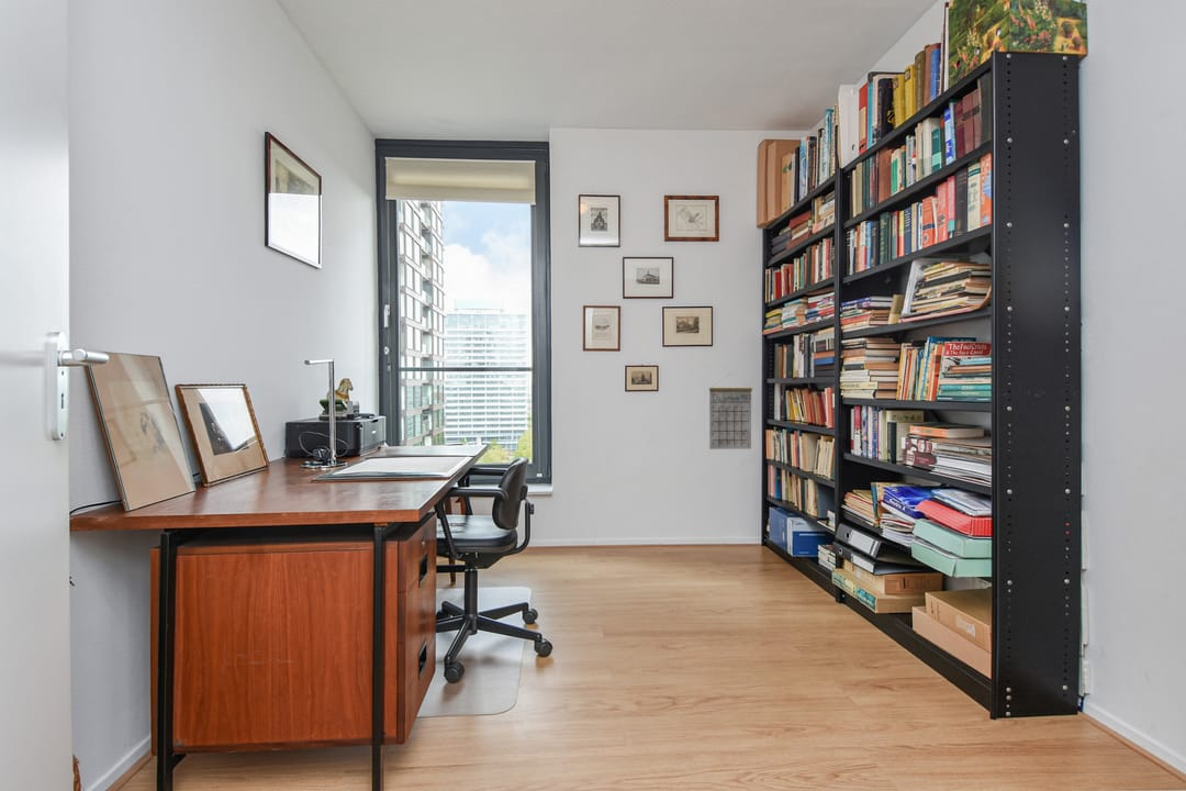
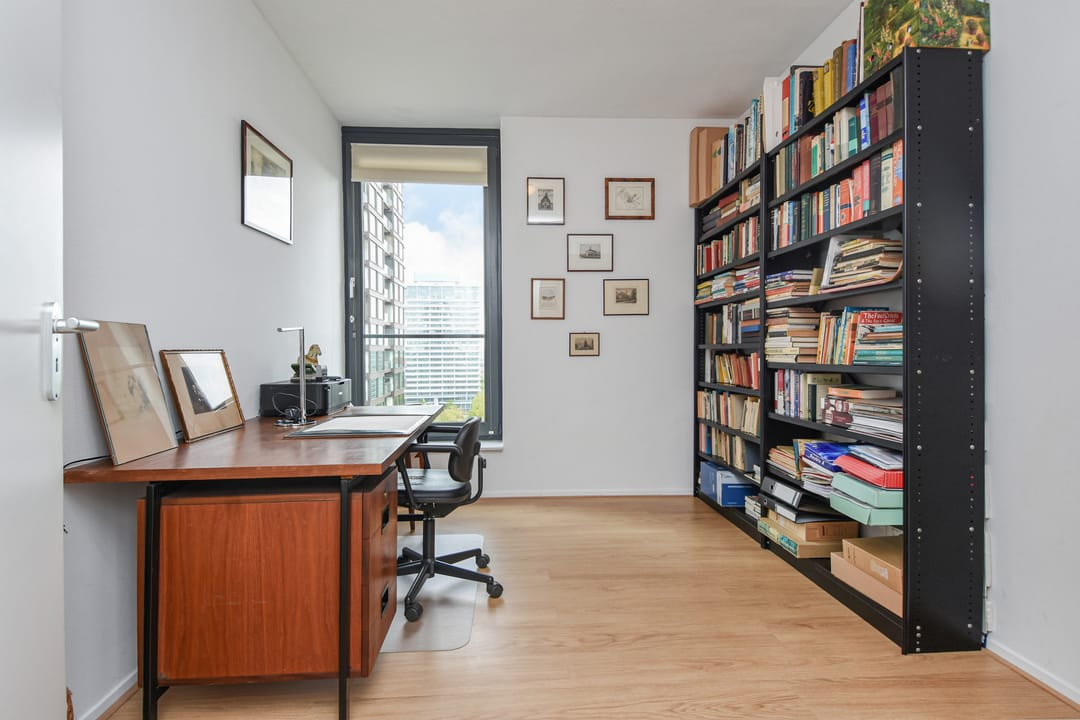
- calendar [708,372,753,450]
